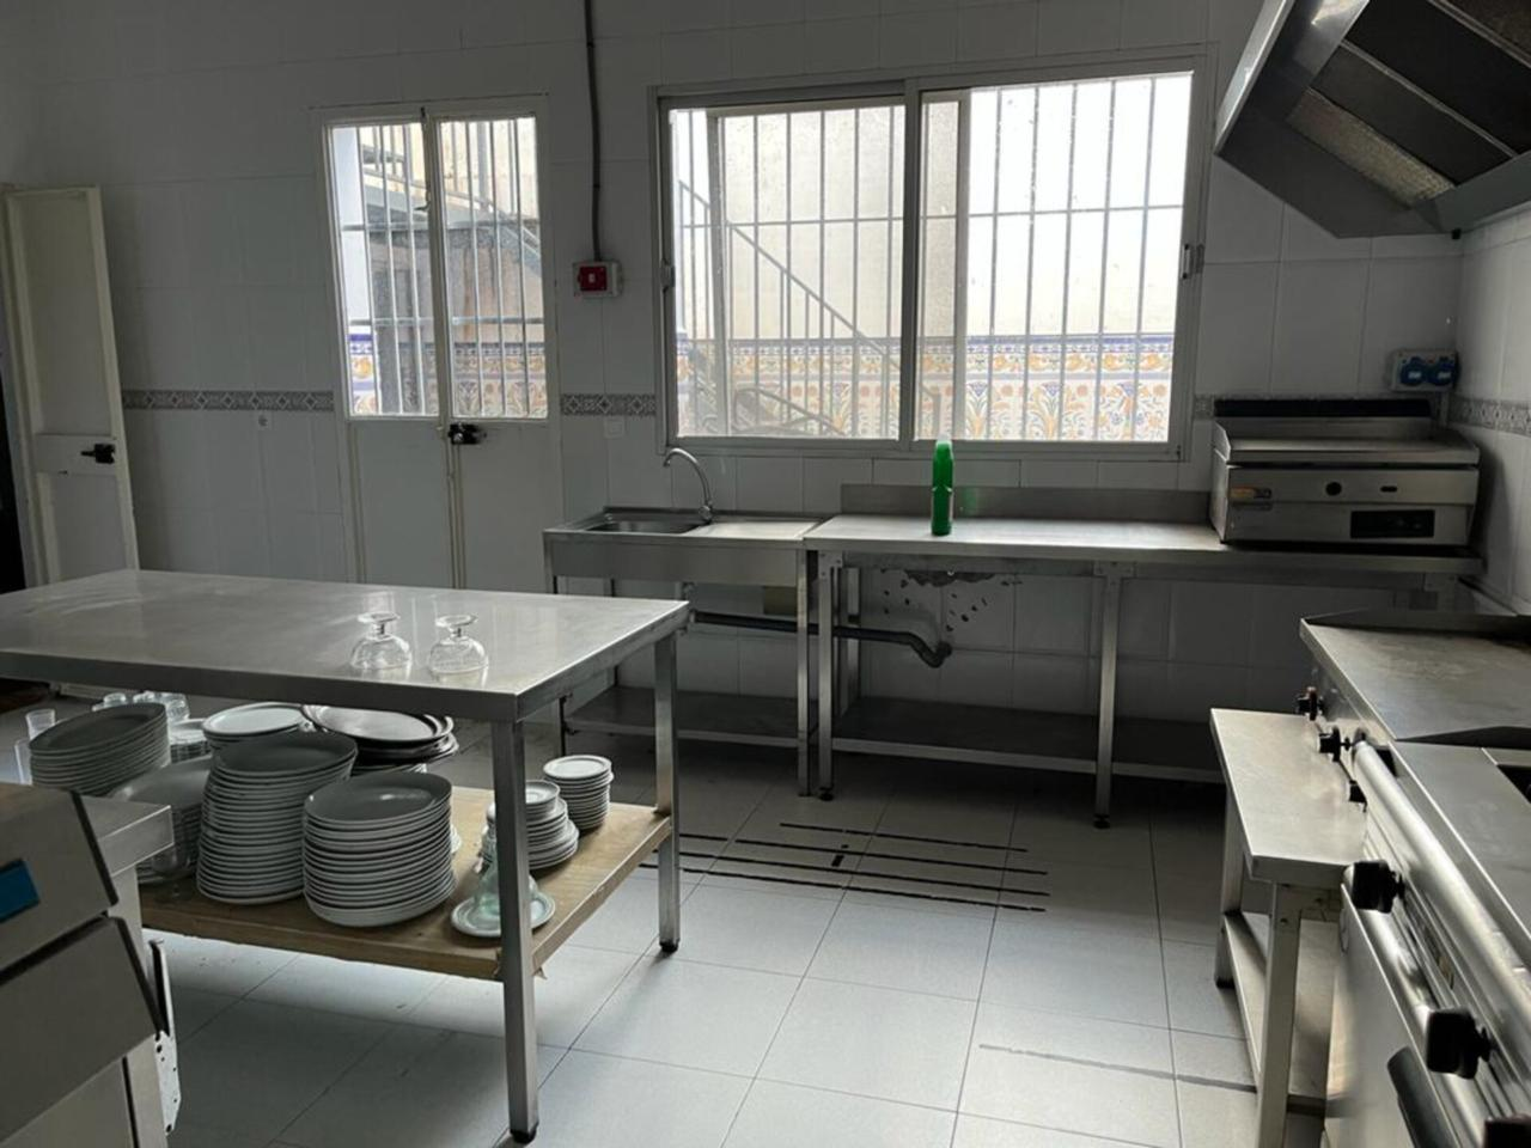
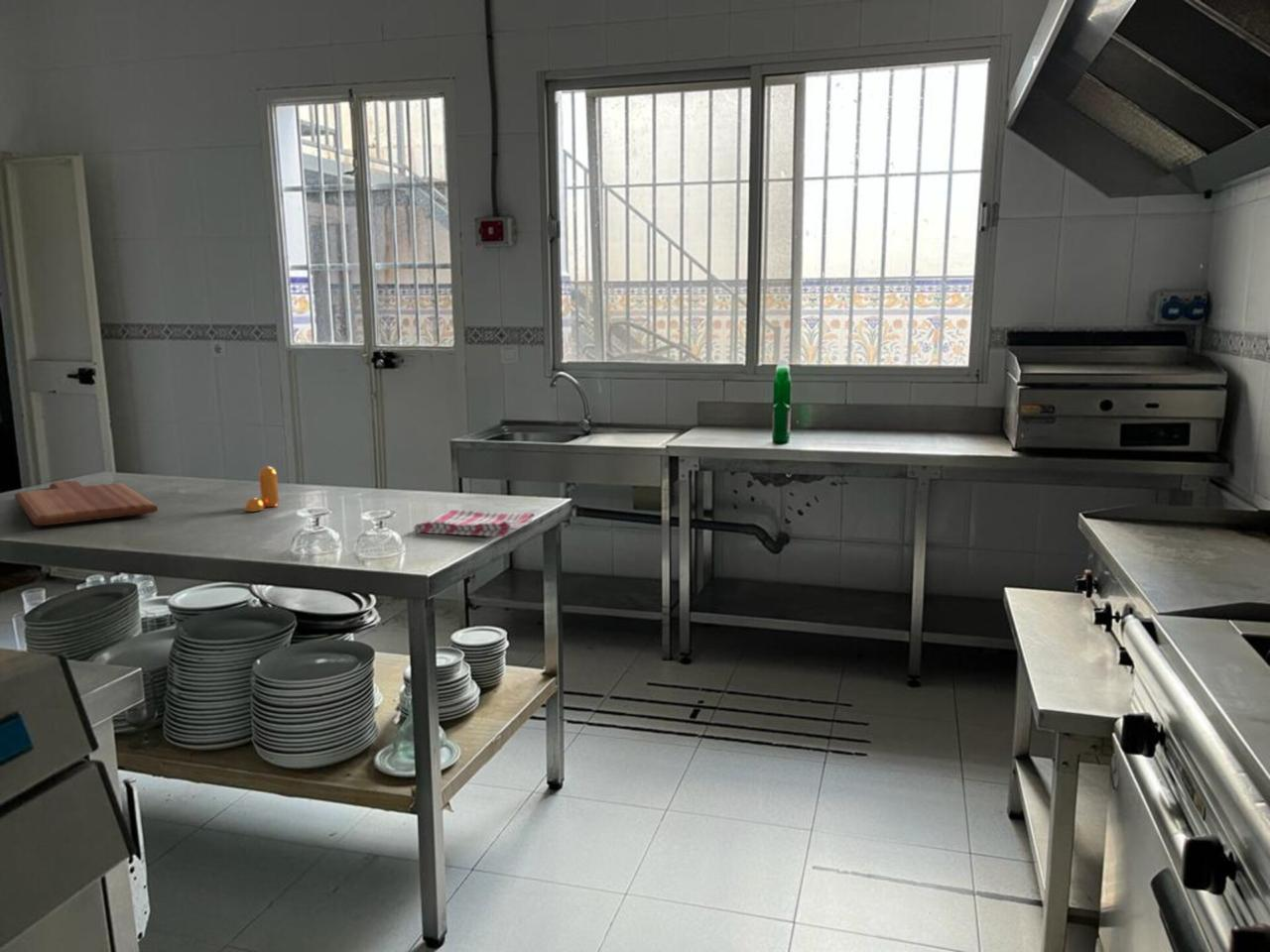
+ cutting board [14,480,159,527]
+ dish towel [413,509,536,537]
+ pepper shaker [244,465,280,513]
